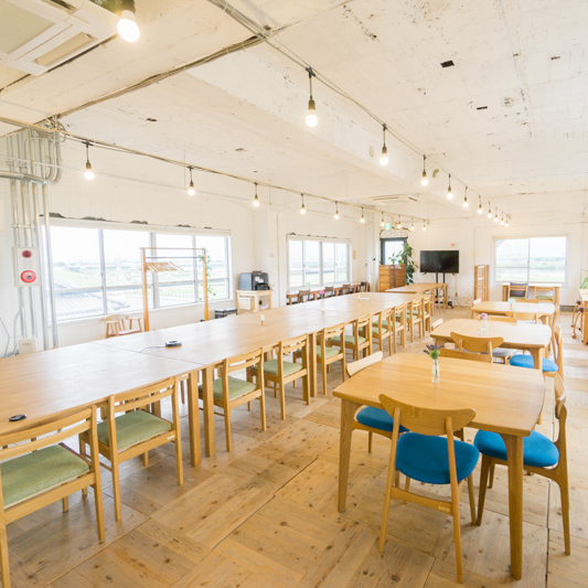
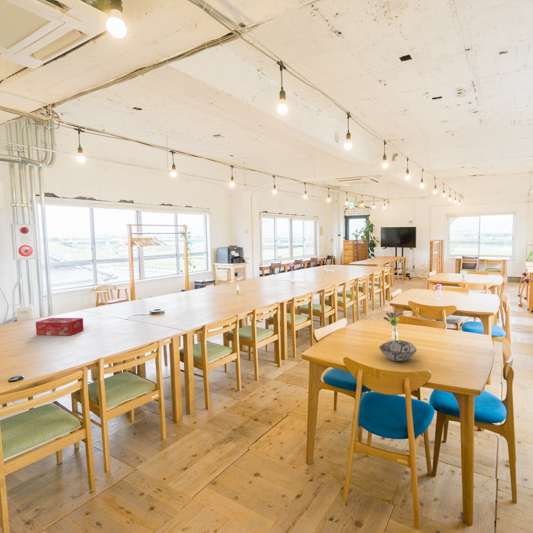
+ decorative bowl [378,339,417,362]
+ tissue box [35,317,85,336]
